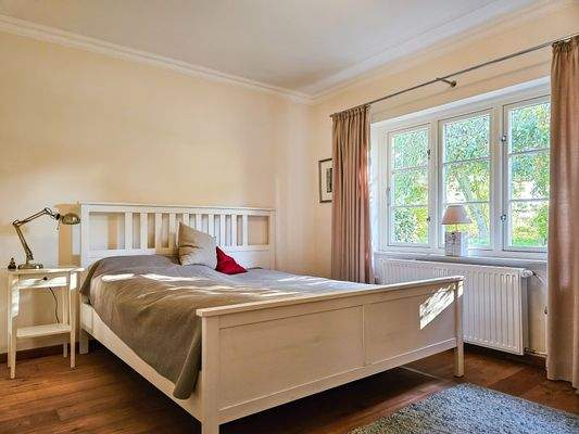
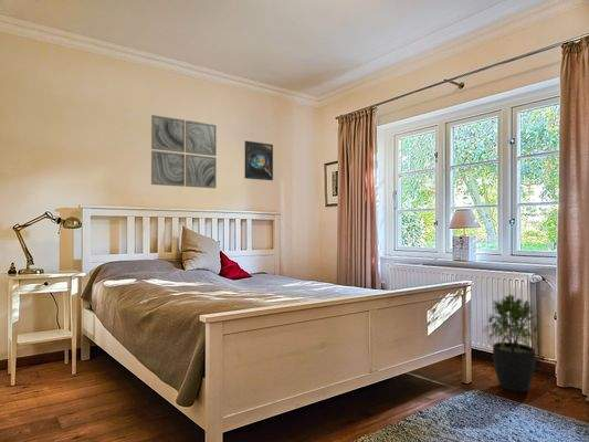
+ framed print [244,140,274,181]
+ potted plant [482,292,543,393]
+ wall art [150,114,218,189]
